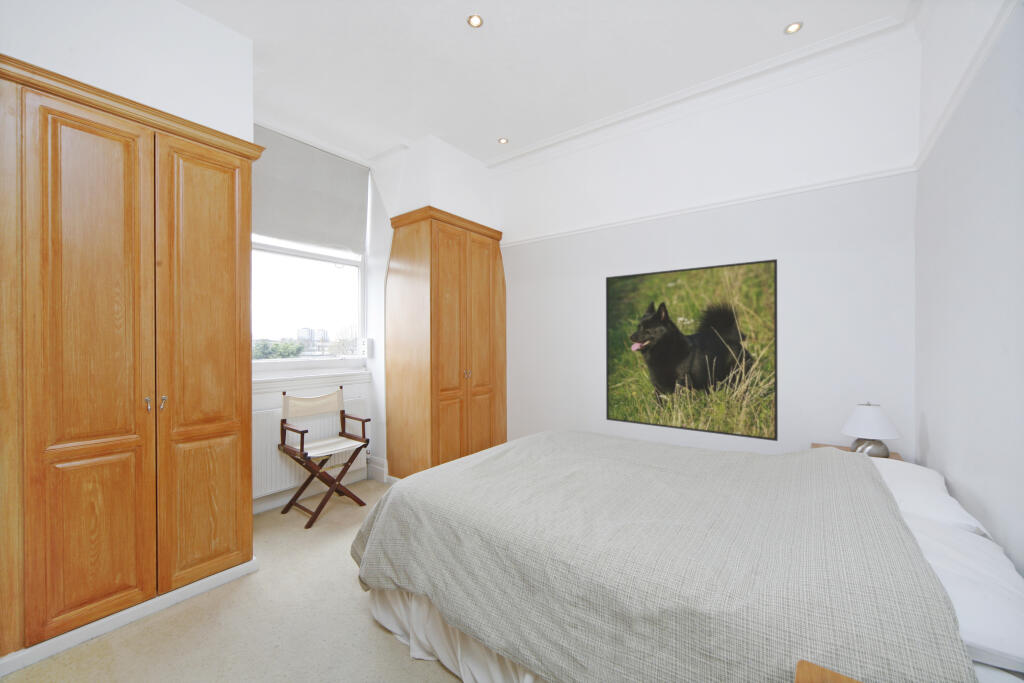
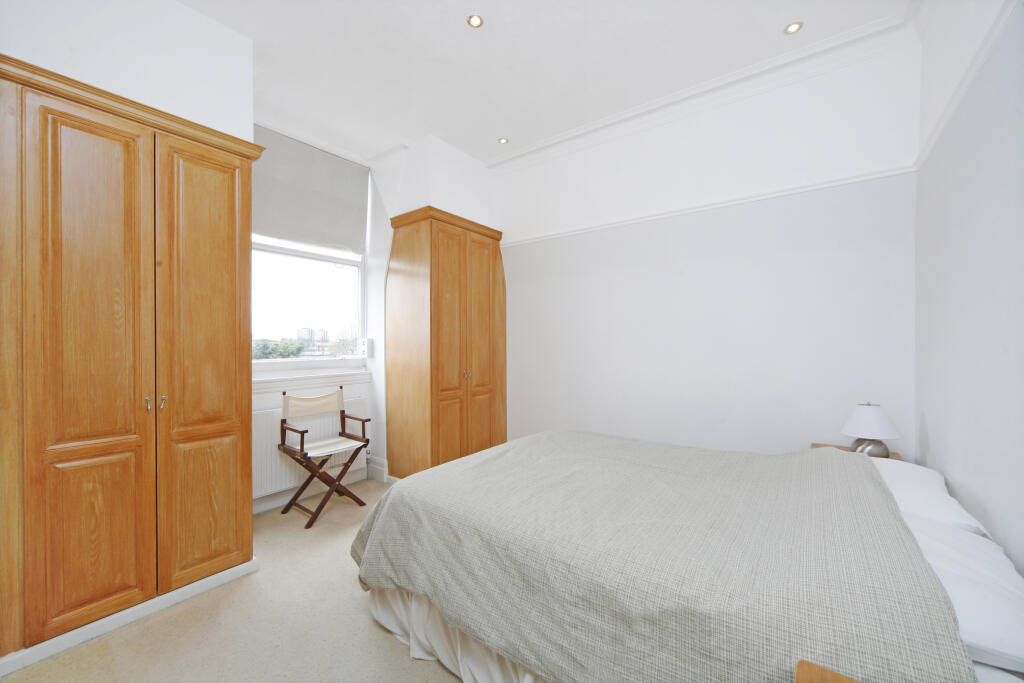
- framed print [605,258,779,442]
